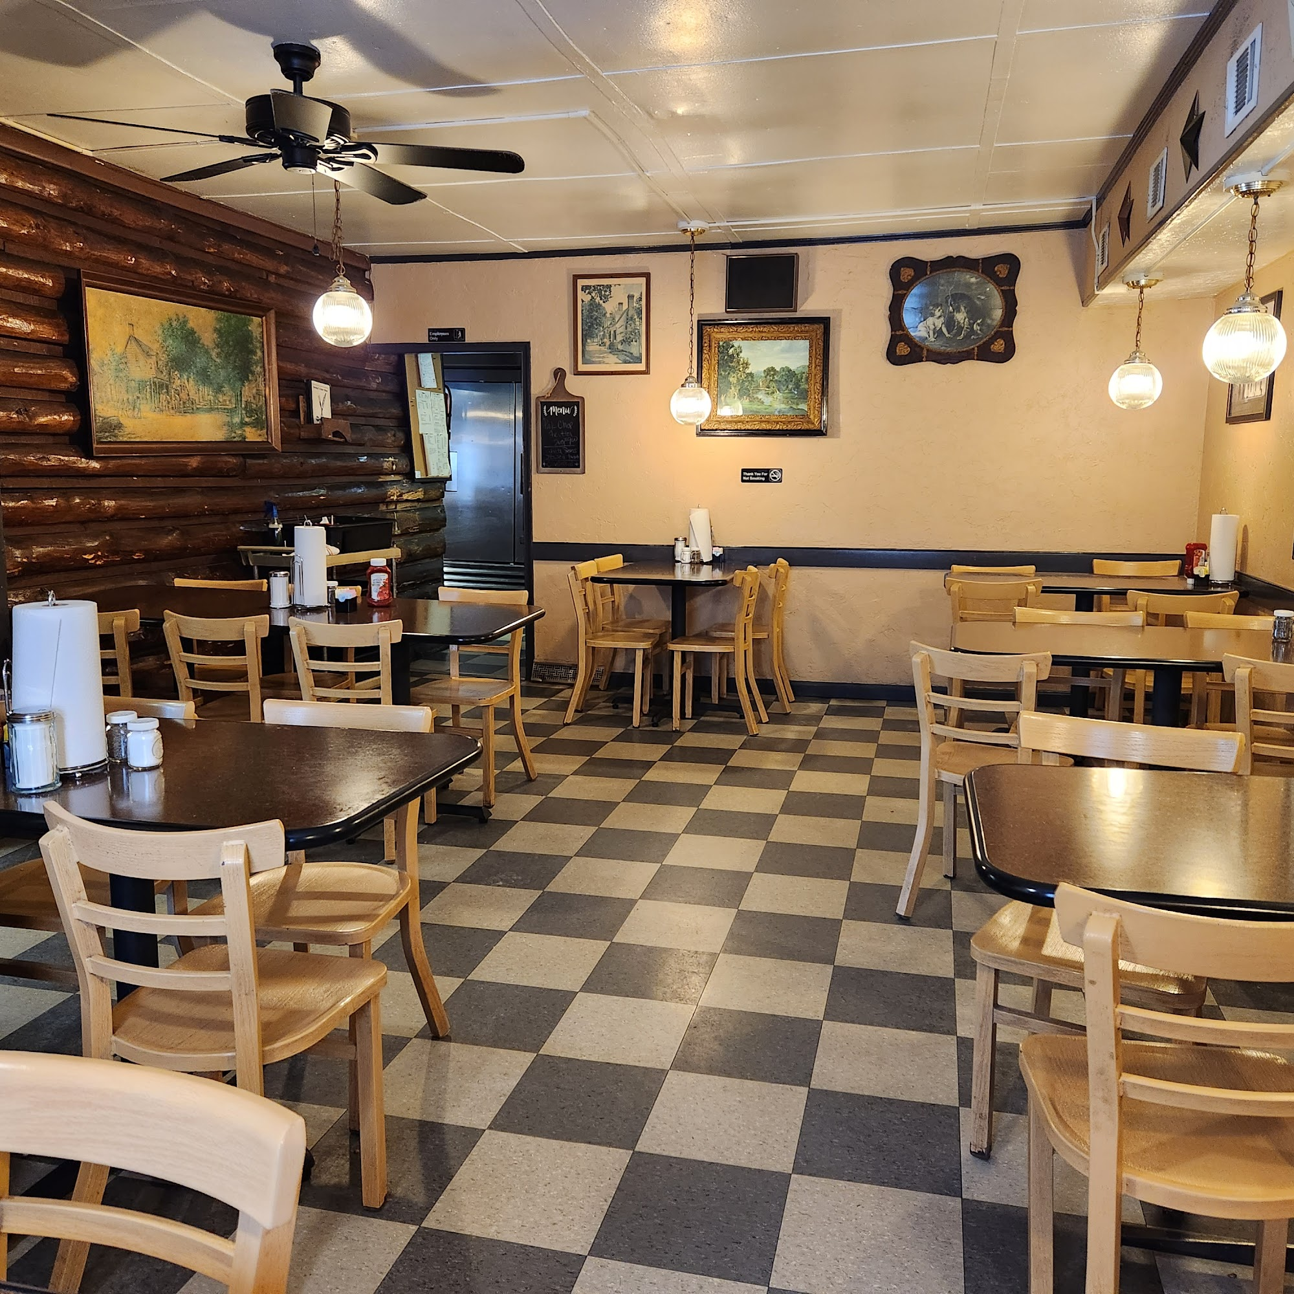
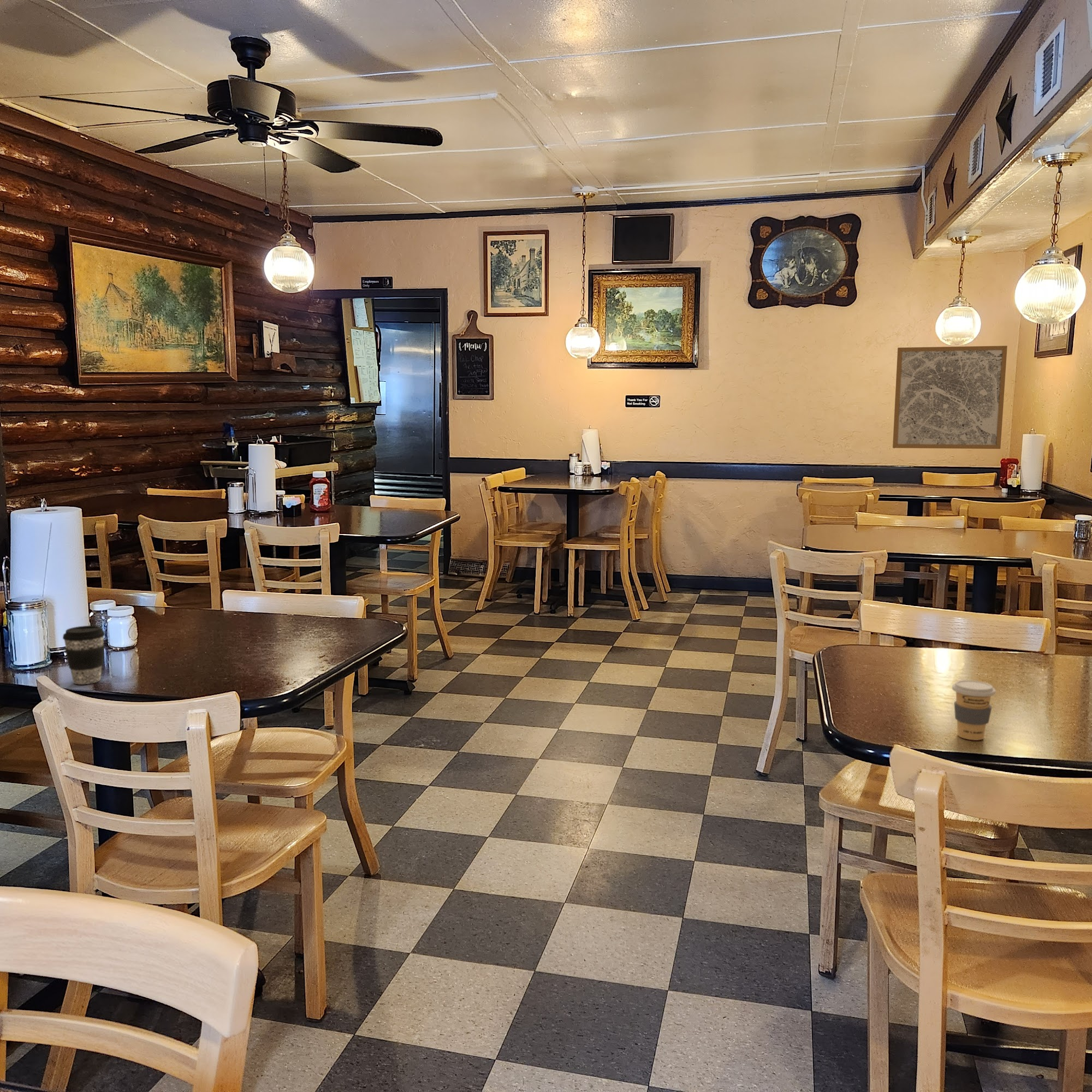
+ coffee cup [62,625,105,685]
+ coffee cup [952,680,996,741]
+ wall art [892,345,1008,449]
